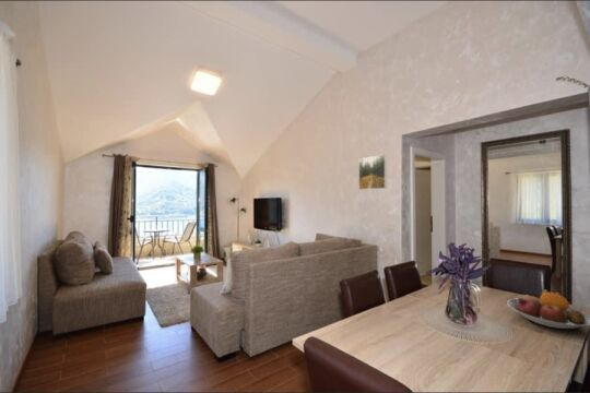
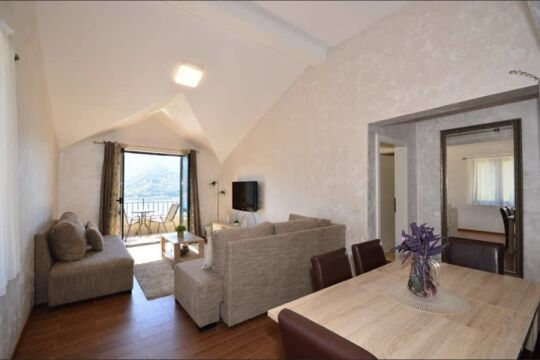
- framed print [357,153,388,191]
- fruit bowl [506,288,590,330]
